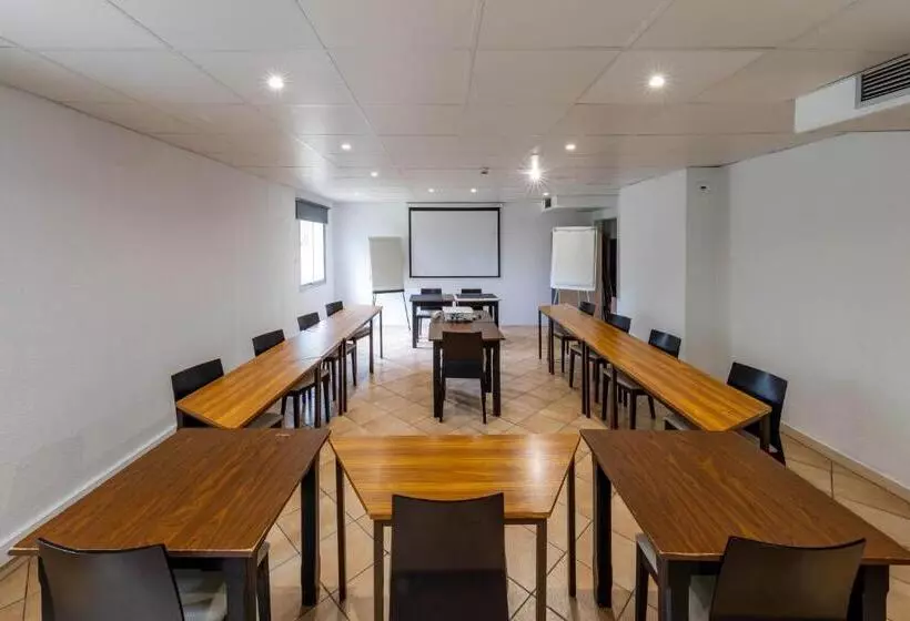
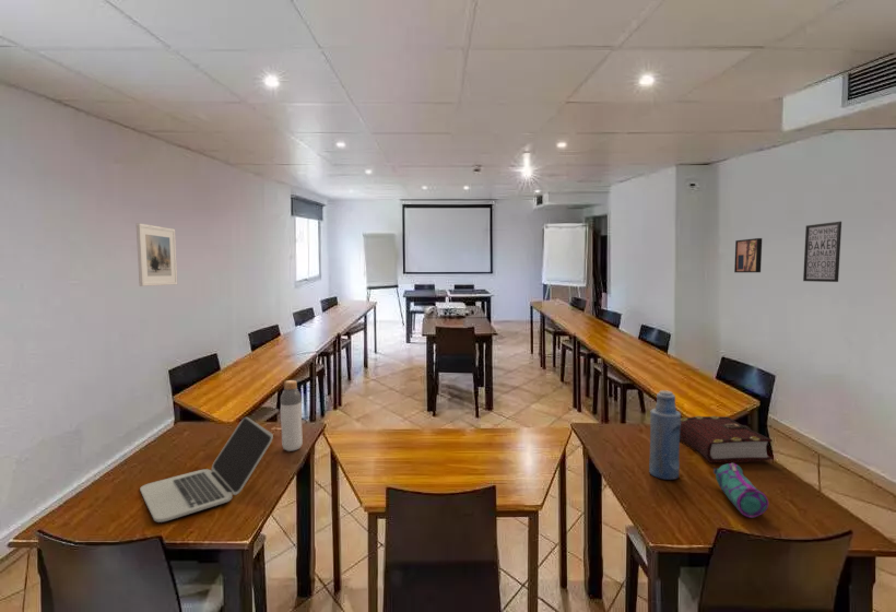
+ wall art [802,221,842,283]
+ bottle [648,389,682,481]
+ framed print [135,222,178,287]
+ bottle [280,379,304,452]
+ book [680,415,774,464]
+ wall art [733,237,763,273]
+ laptop [139,416,274,523]
+ pencil case [712,462,769,519]
